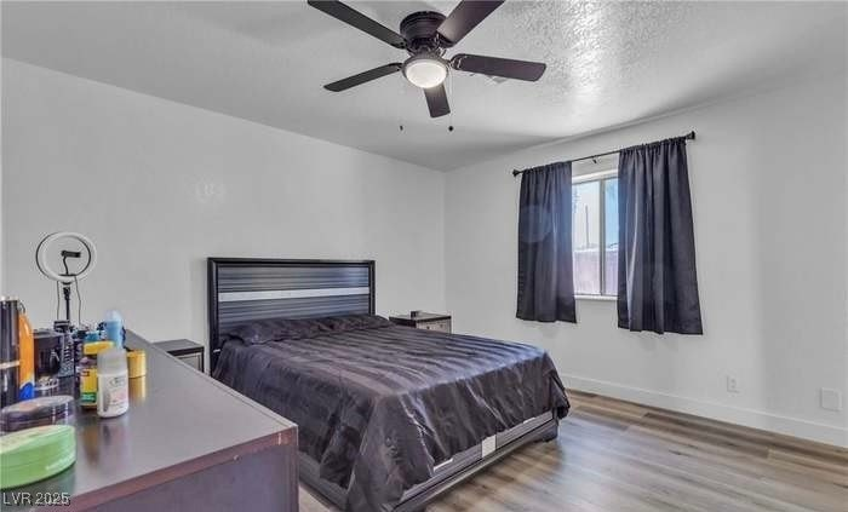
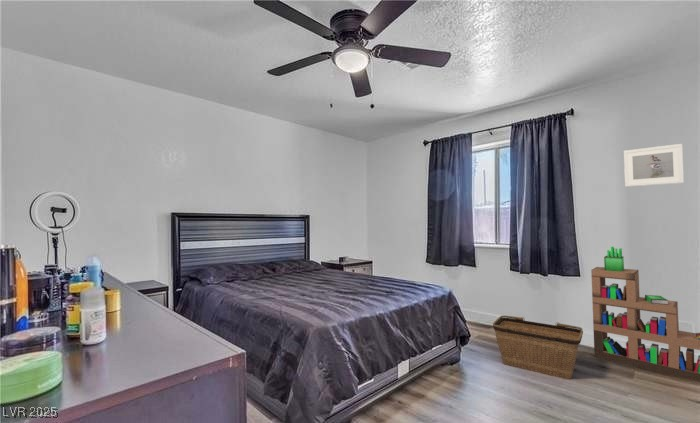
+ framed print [623,143,685,188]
+ bicycle basket [492,315,584,380]
+ bookshelf [590,246,700,382]
